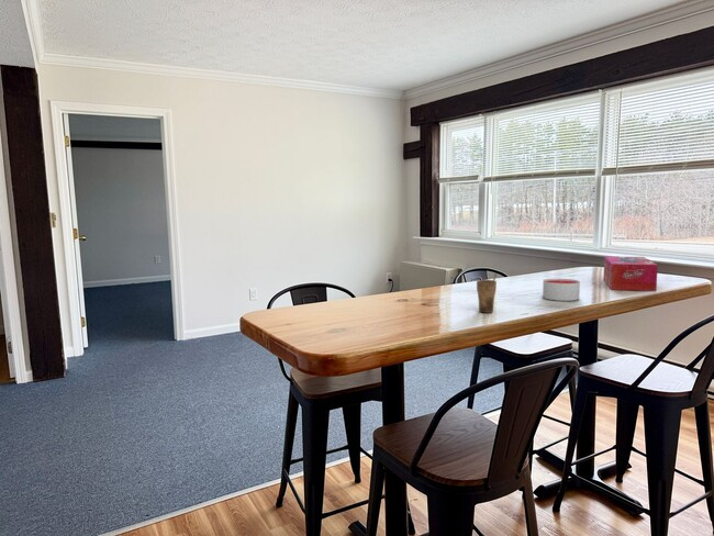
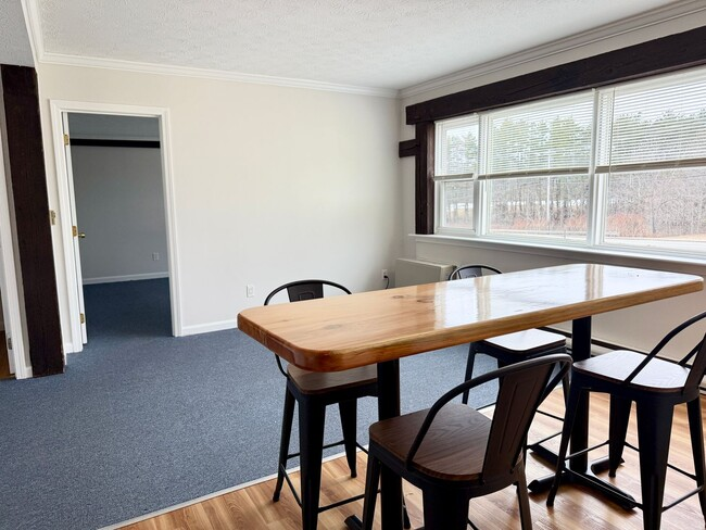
- candle [542,278,581,302]
- cup [476,272,498,314]
- tissue box [602,255,659,292]
